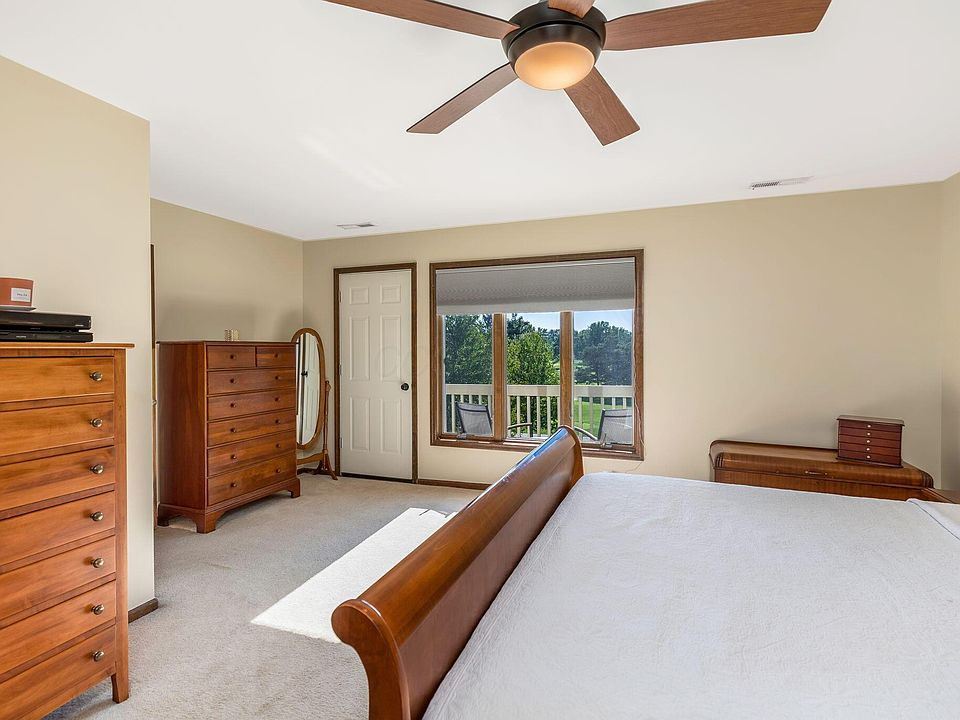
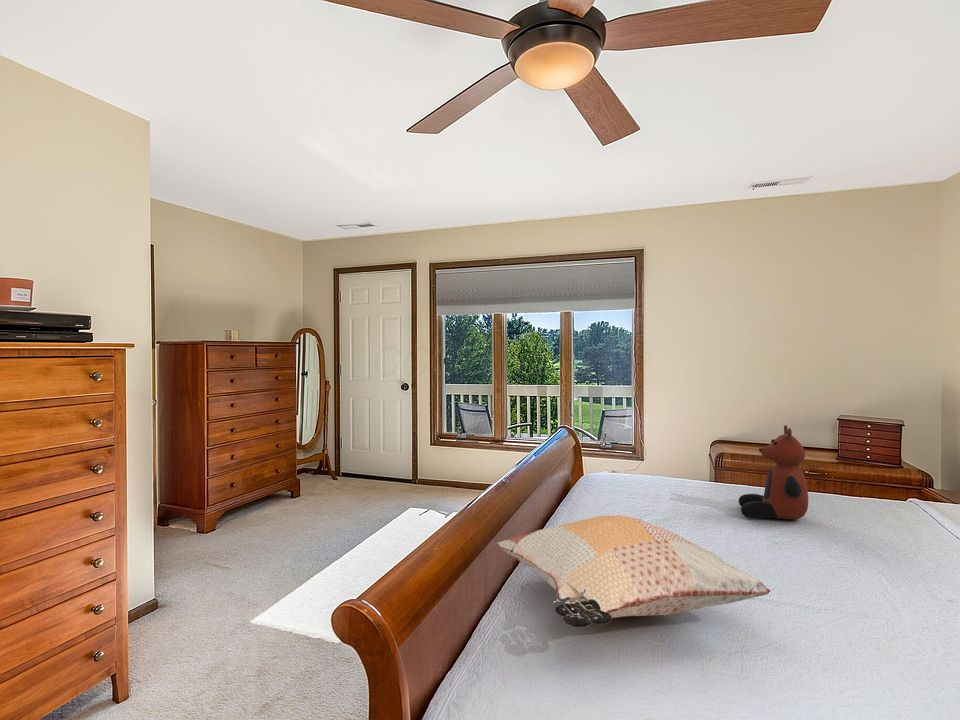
+ teddy bear [738,424,809,520]
+ decorative pillow [494,514,771,629]
